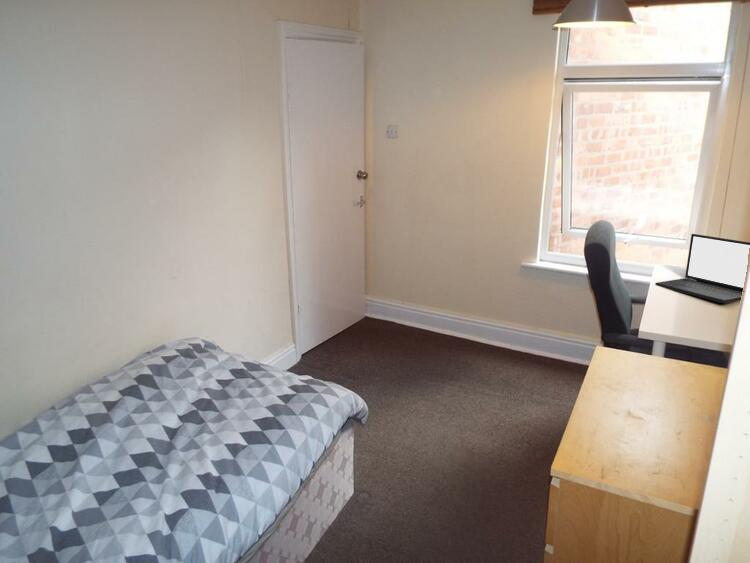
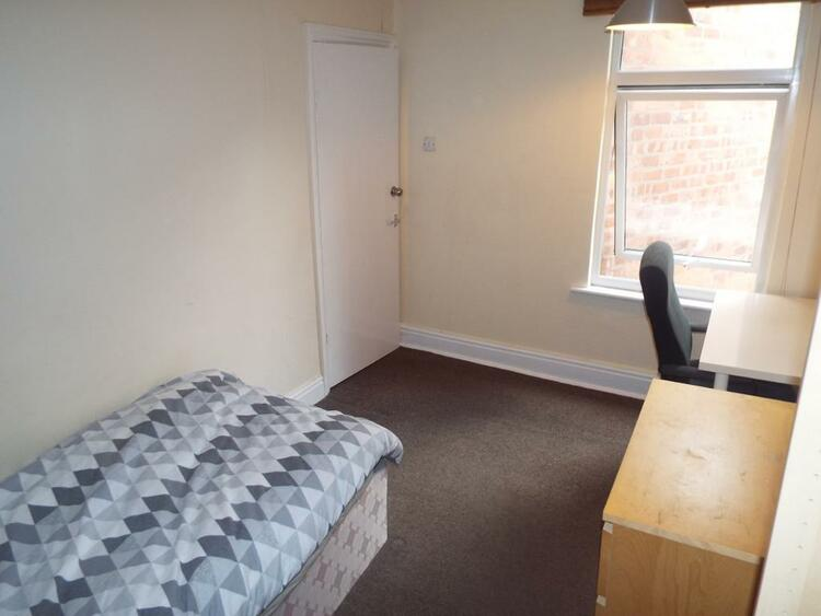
- laptop [654,233,750,304]
